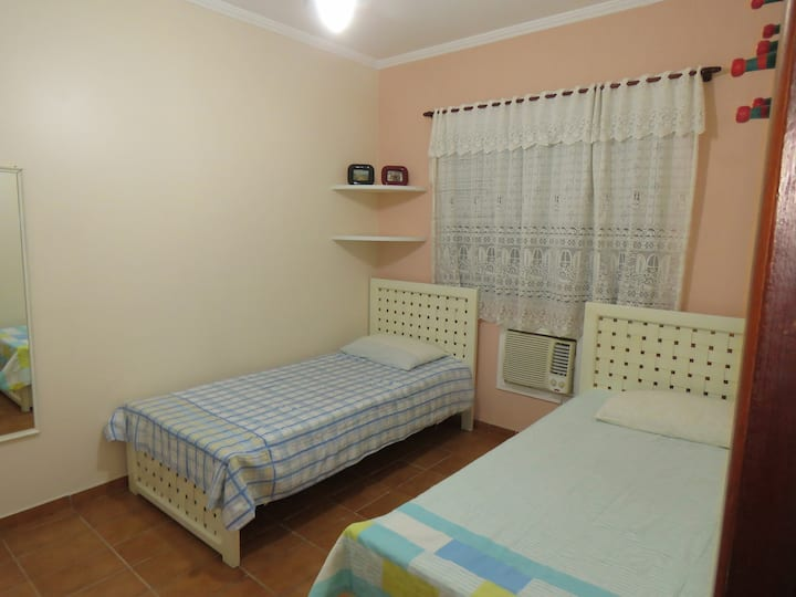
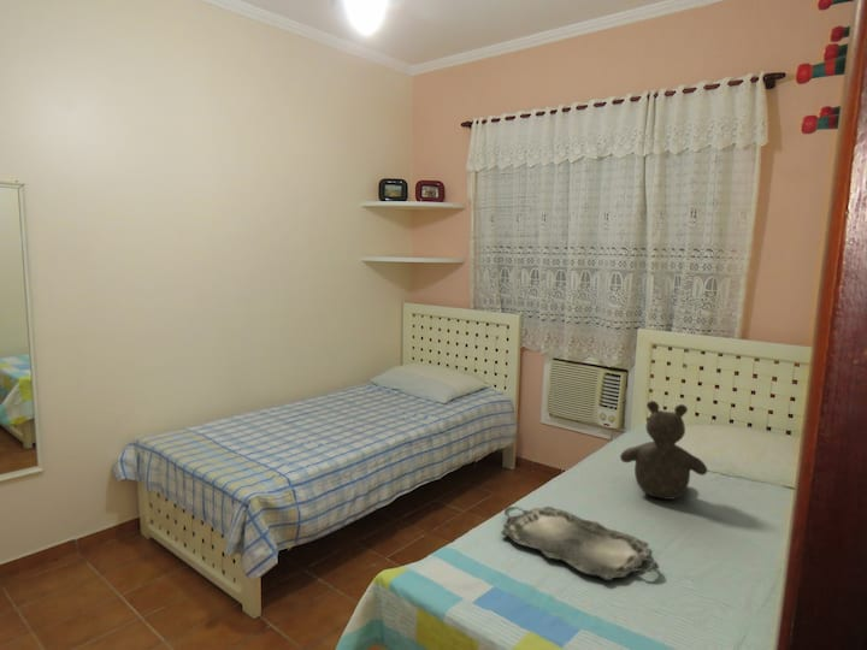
+ teddy bear [619,400,708,501]
+ serving tray [500,506,660,581]
